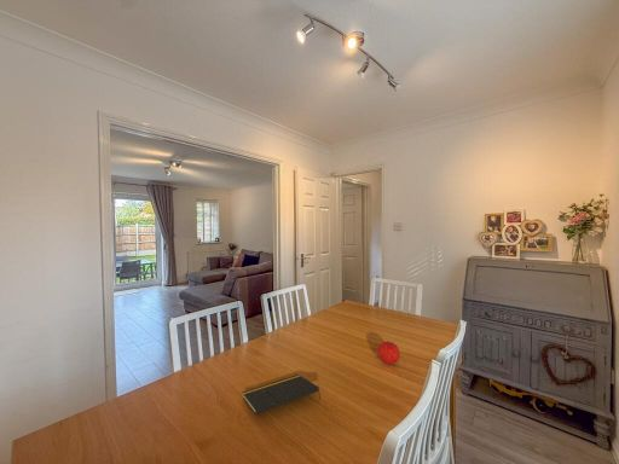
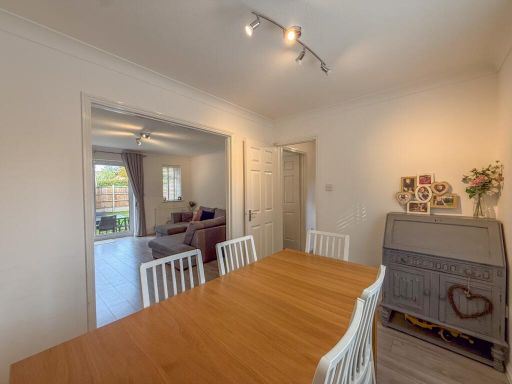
- fruit [376,340,401,366]
- notepad [241,373,322,416]
